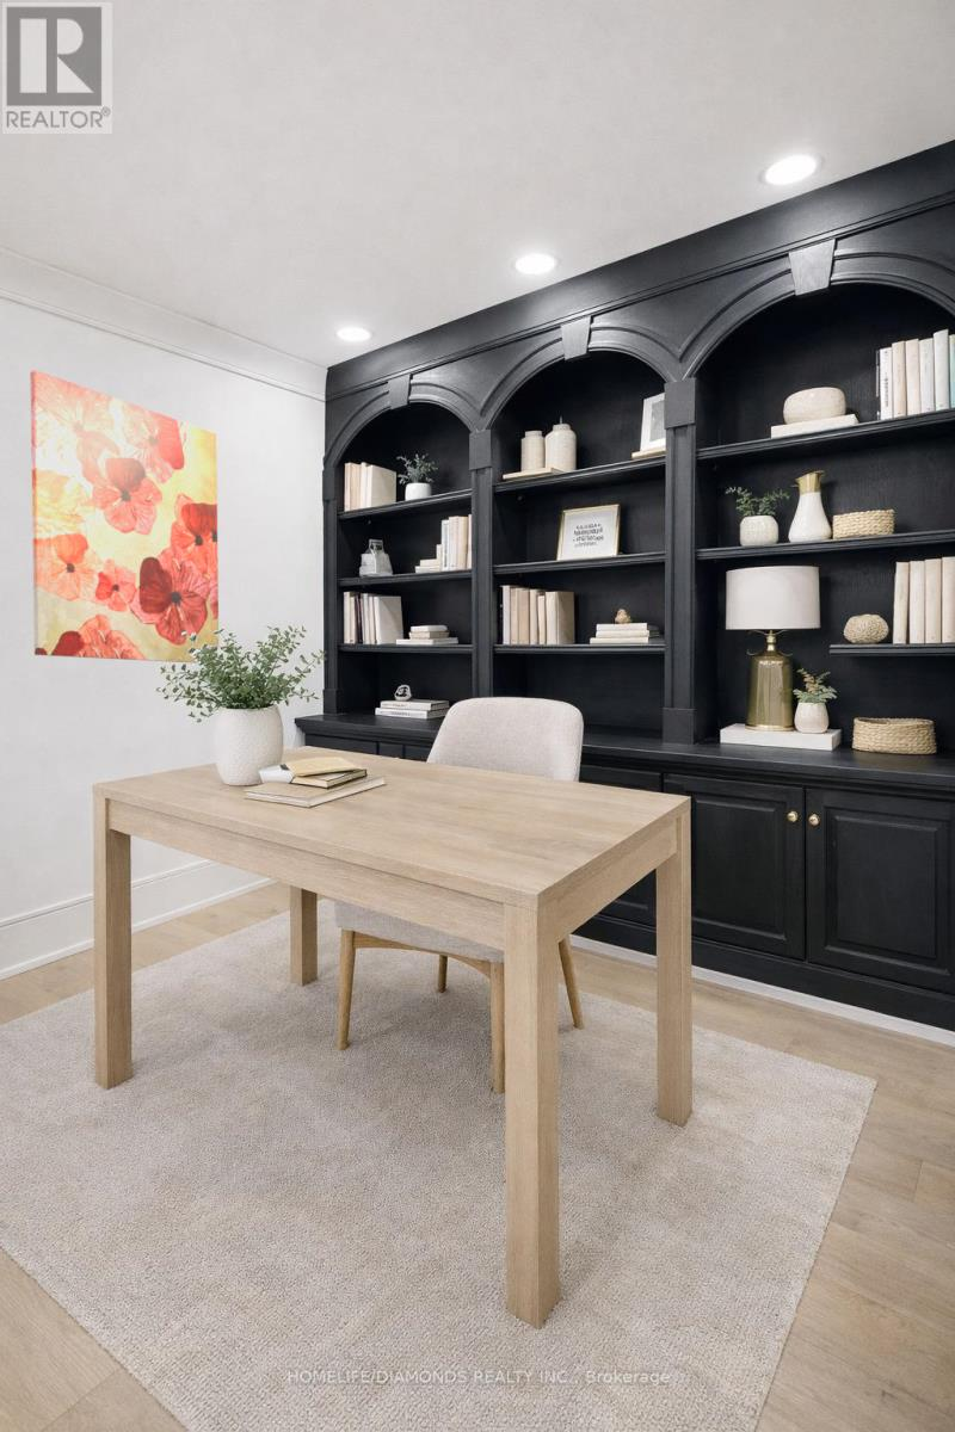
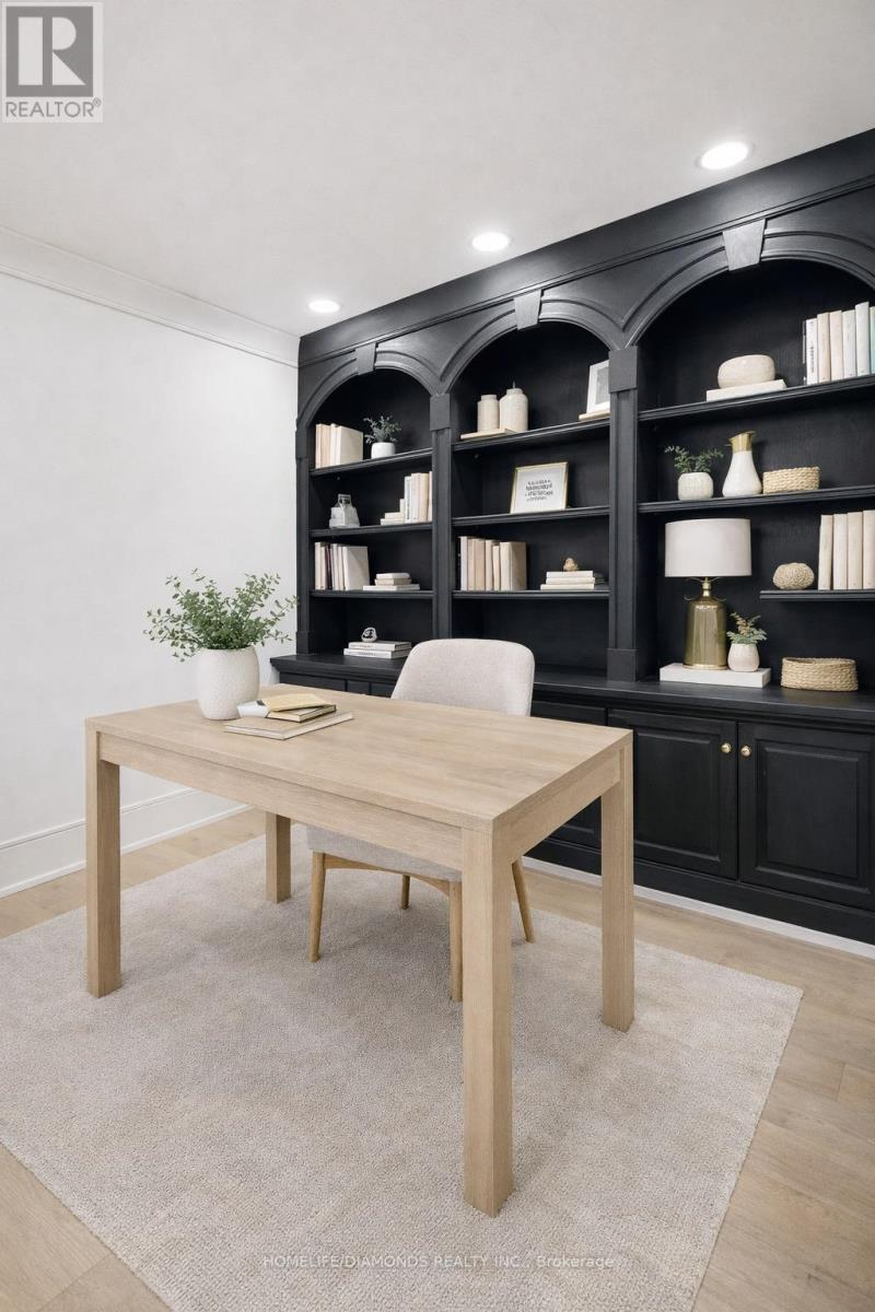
- wall art [29,369,220,665]
